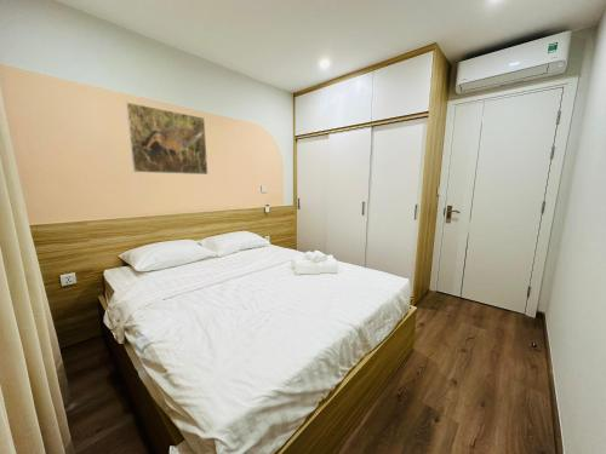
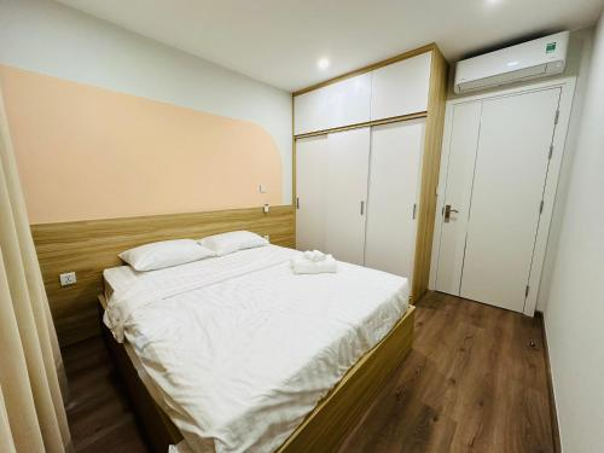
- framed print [125,100,208,176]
